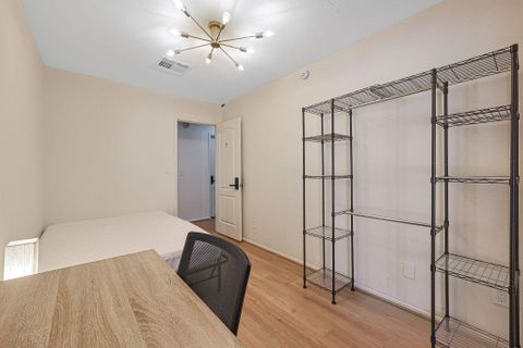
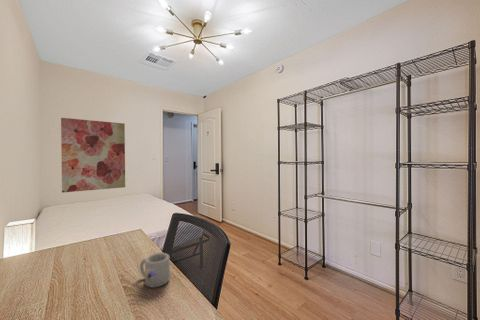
+ wall art [60,117,126,194]
+ mug [139,252,171,288]
